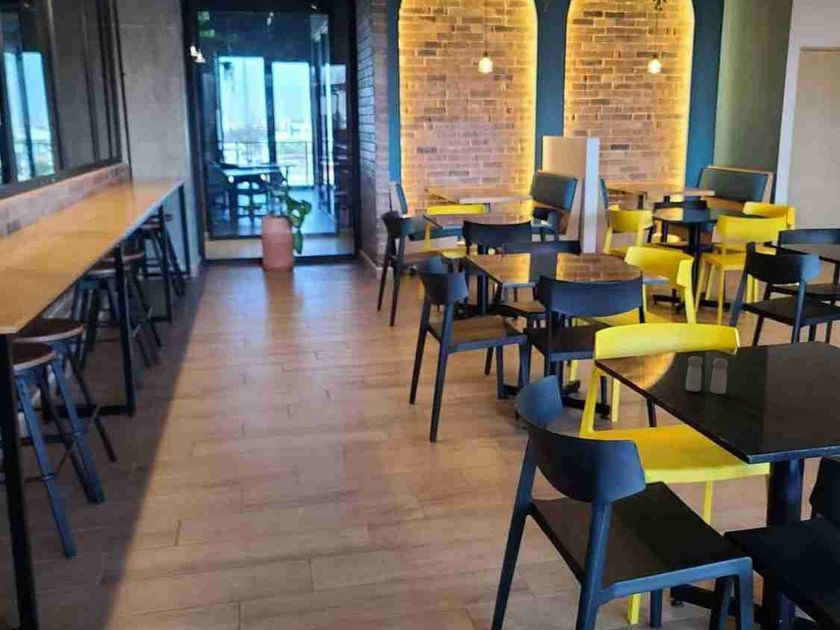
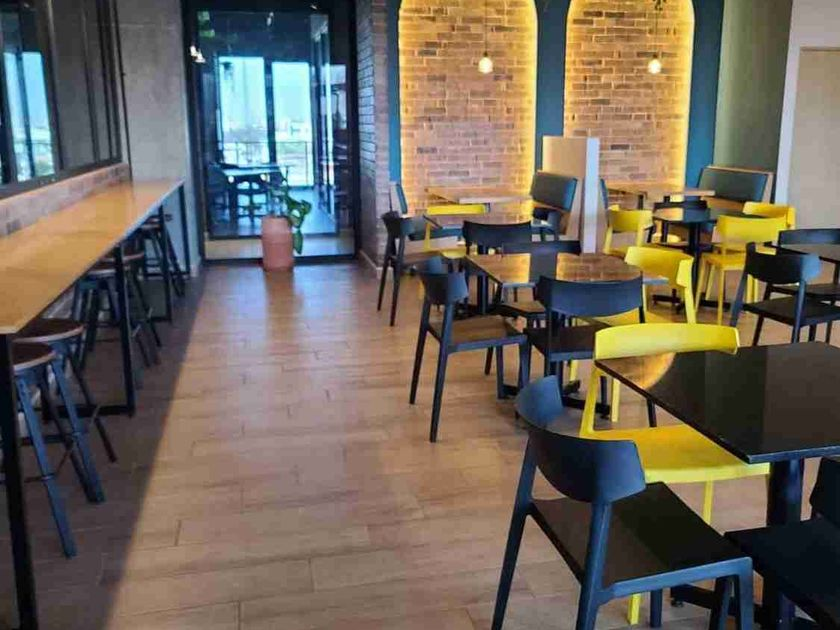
- salt and pepper shaker [685,355,729,395]
